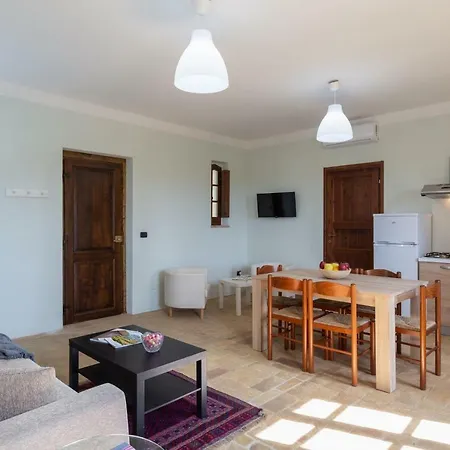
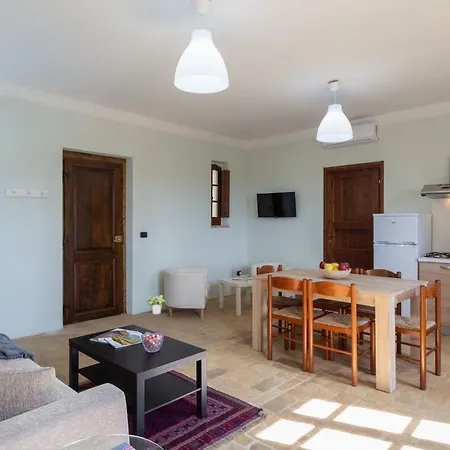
+ potted plant [145,294,166,315]
